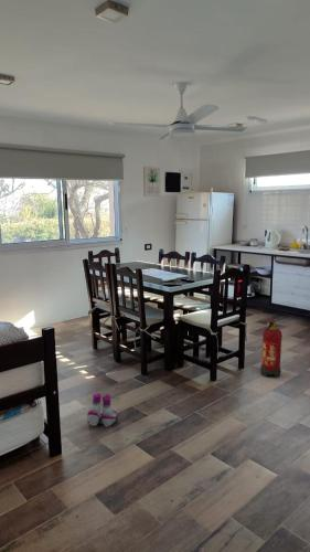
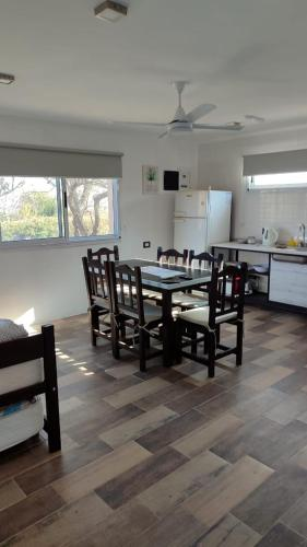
- fire extinguisher [259,319,284,379]
- boots [86,392,119,428]
